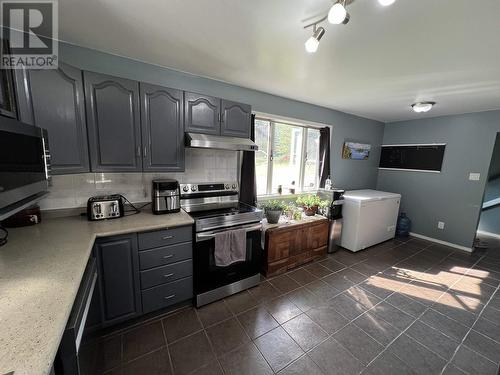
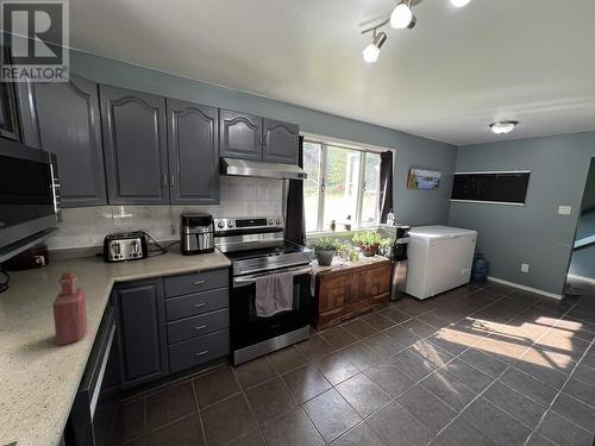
+ bottle [51,270,88,346]
